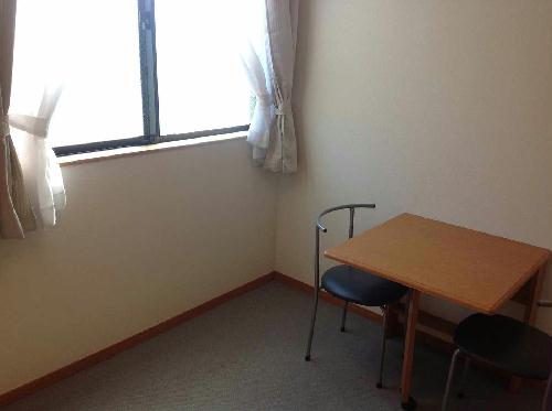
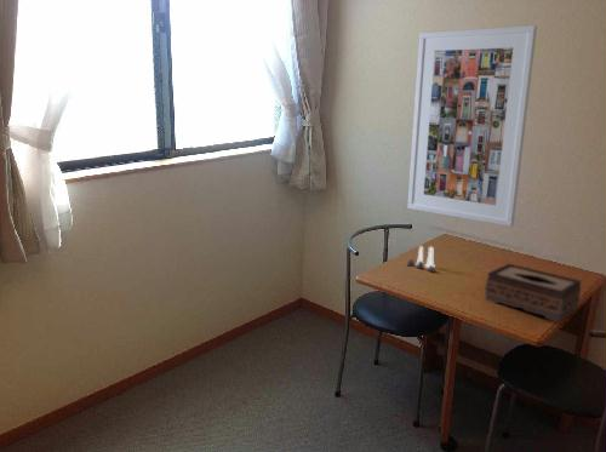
+ salt and pepper shaker set [406,245,436,273]
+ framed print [406,24,538,228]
+ tissue box [484,263,582,322]
